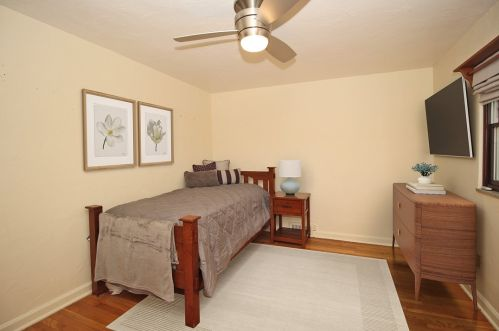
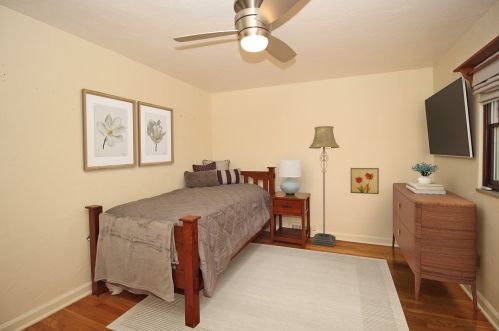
+ wall art [350,167,380,195]
+ floor lamp [308,125,341,247]
